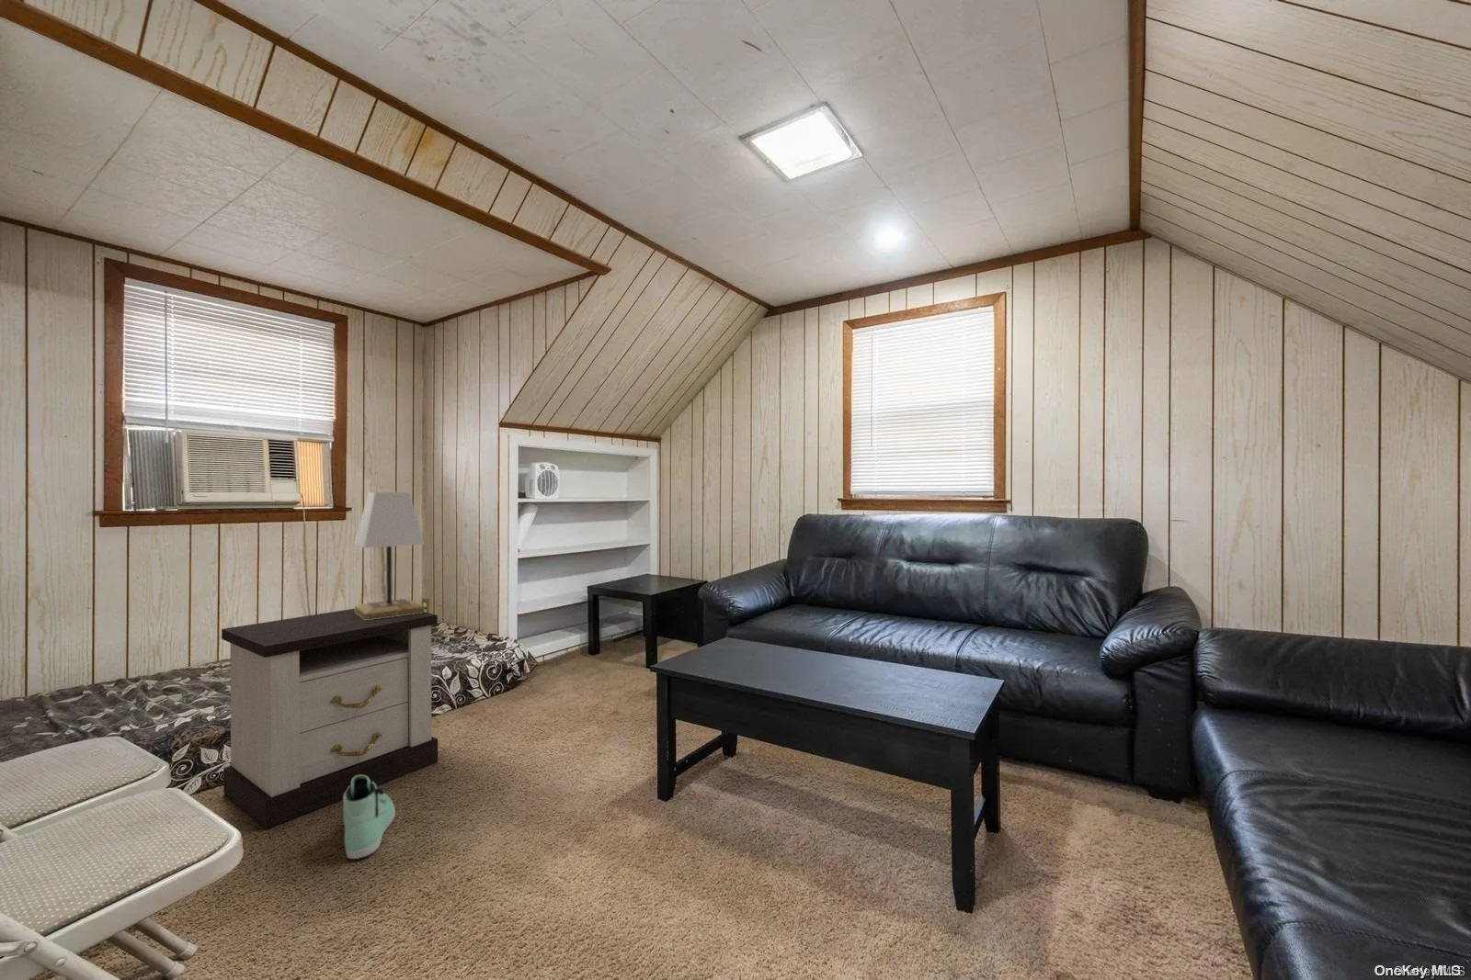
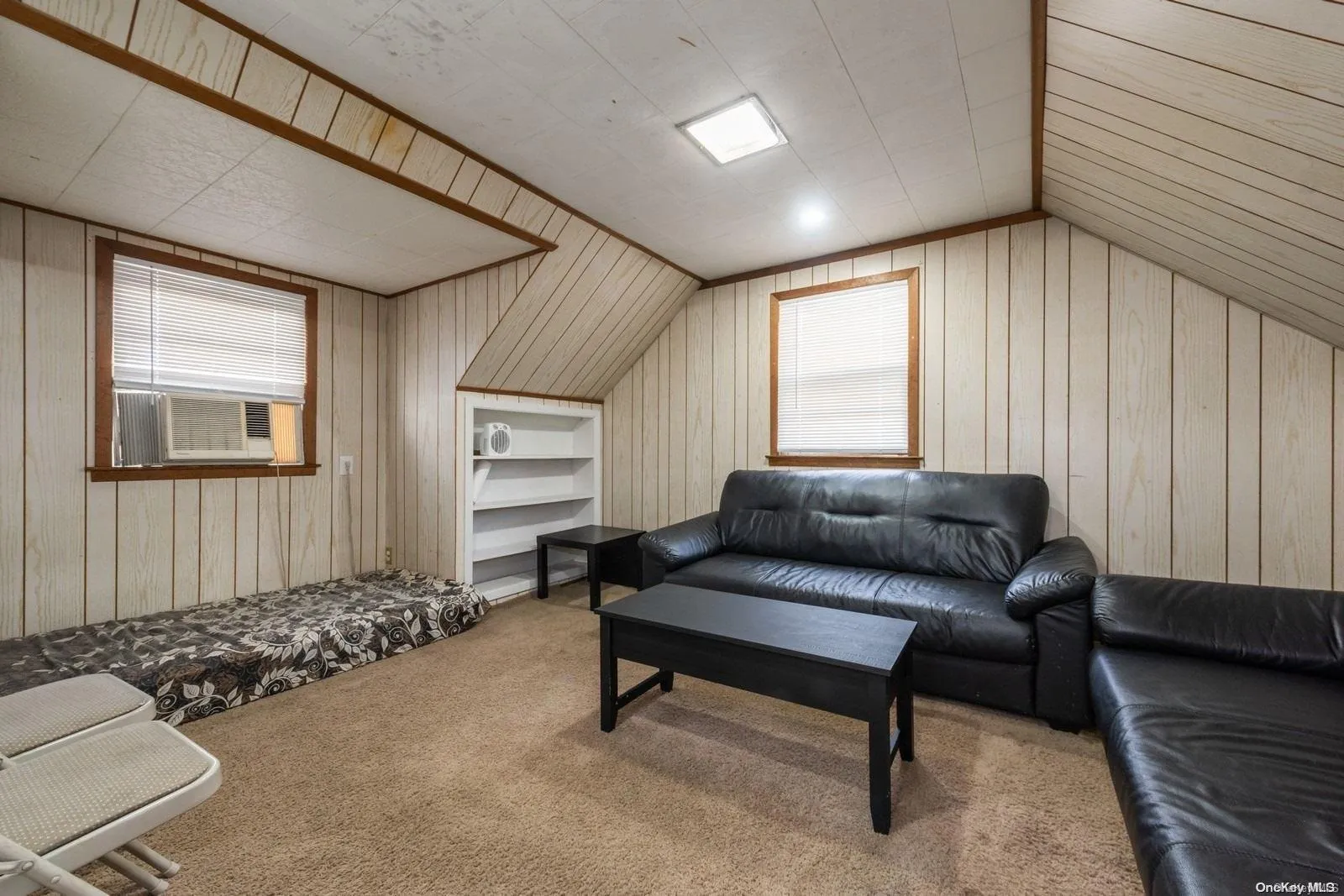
- lamp [354,491,426,620]
- sneaker [341,775,396,860]
- nightstand [221,608,439,830]
